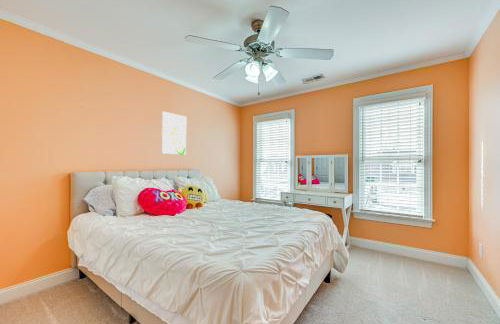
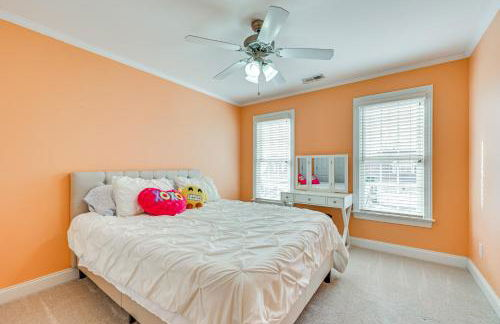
- wall art [160,111,187,156]
